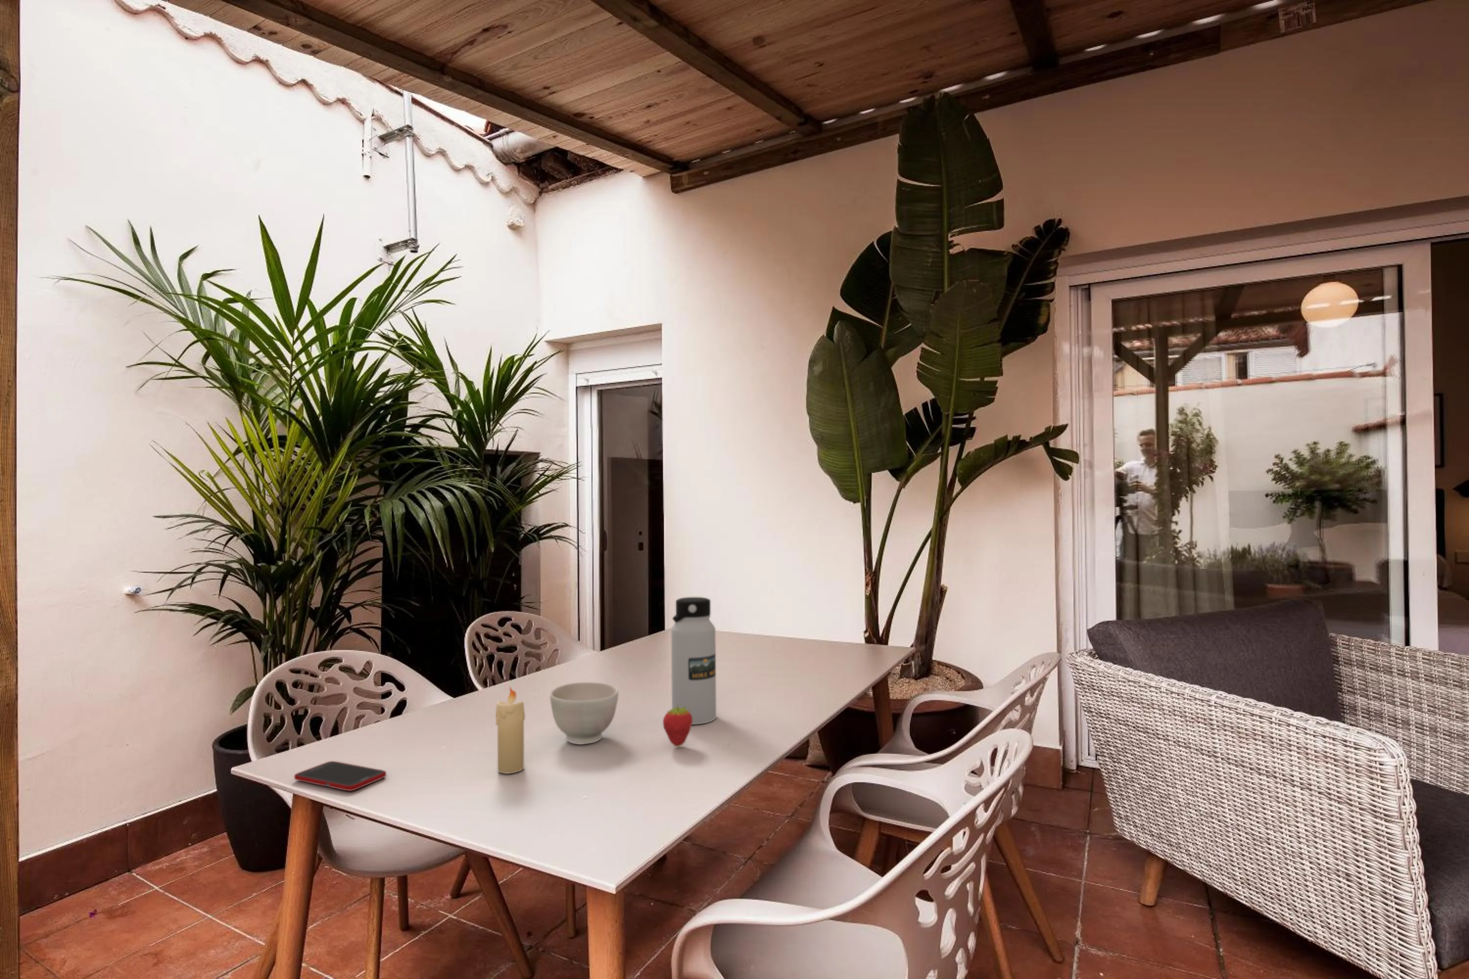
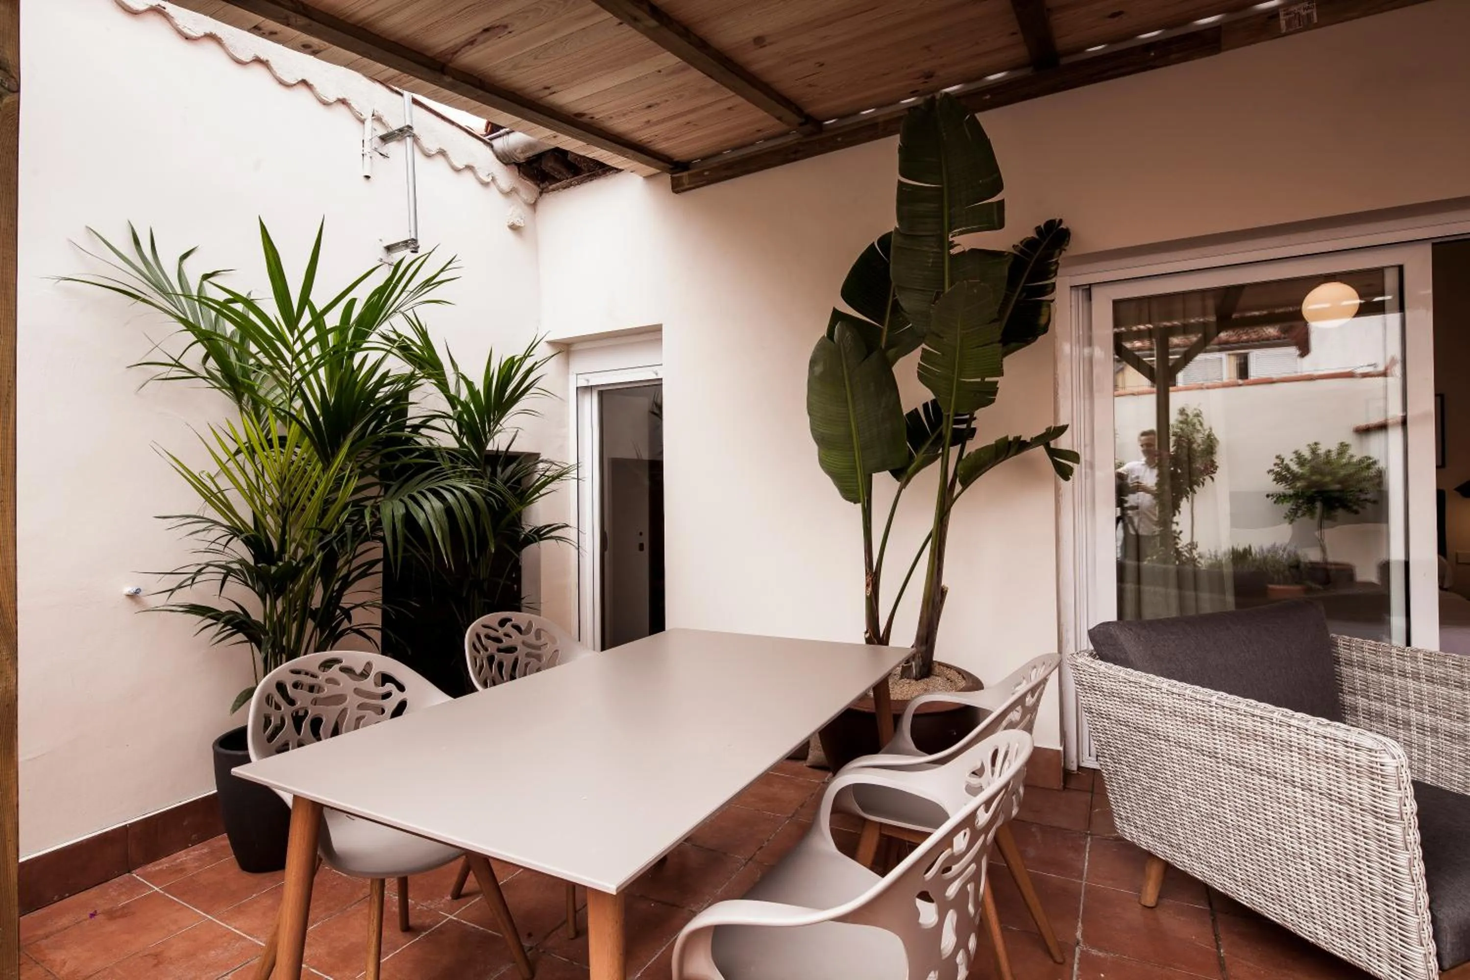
- cell phone [294,760,387,791]
- fruit [662,706,692,747]
- candle [495,686,526,774]
- bowl [550,682,619,745]
- water bottle [671,597,717,724]
